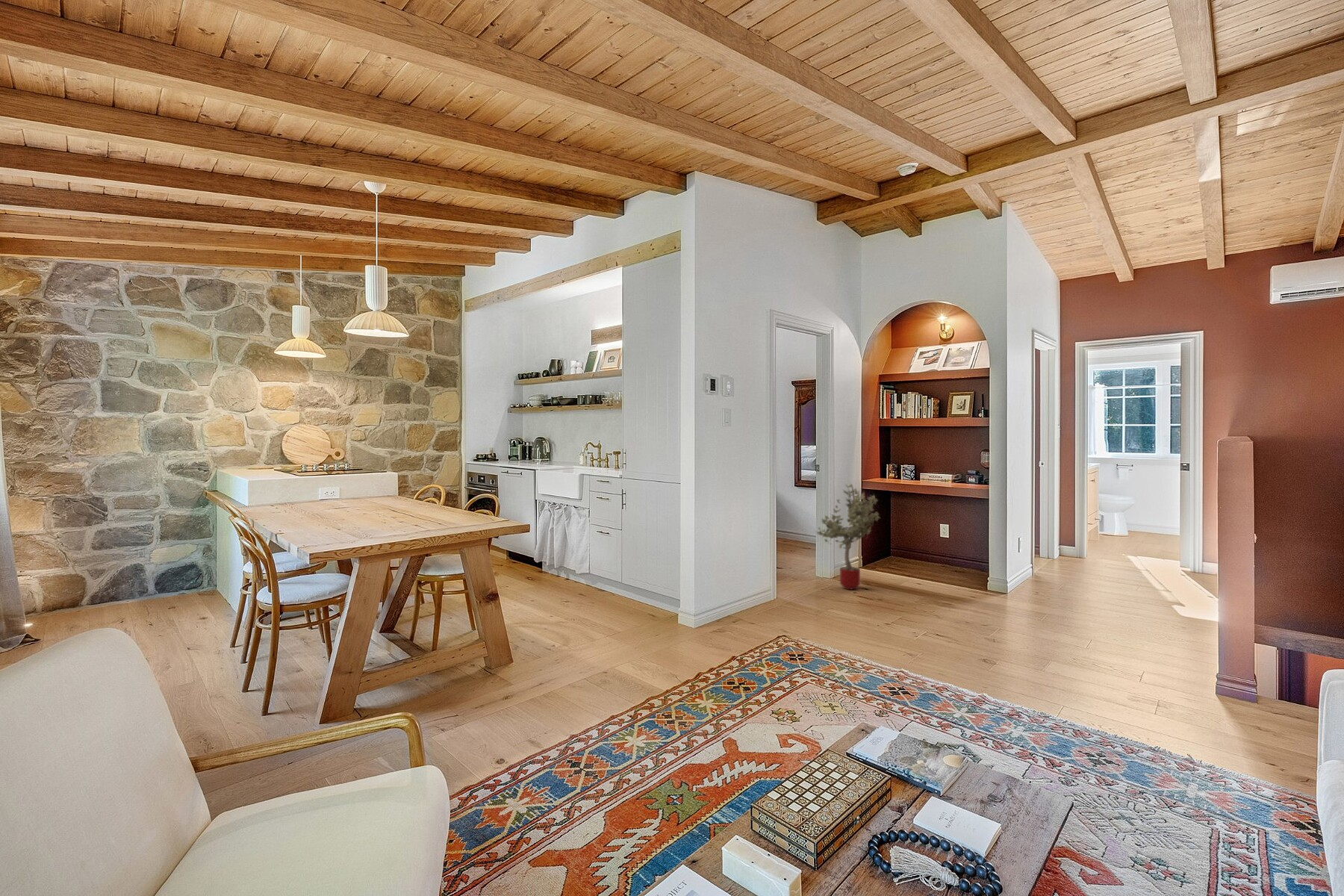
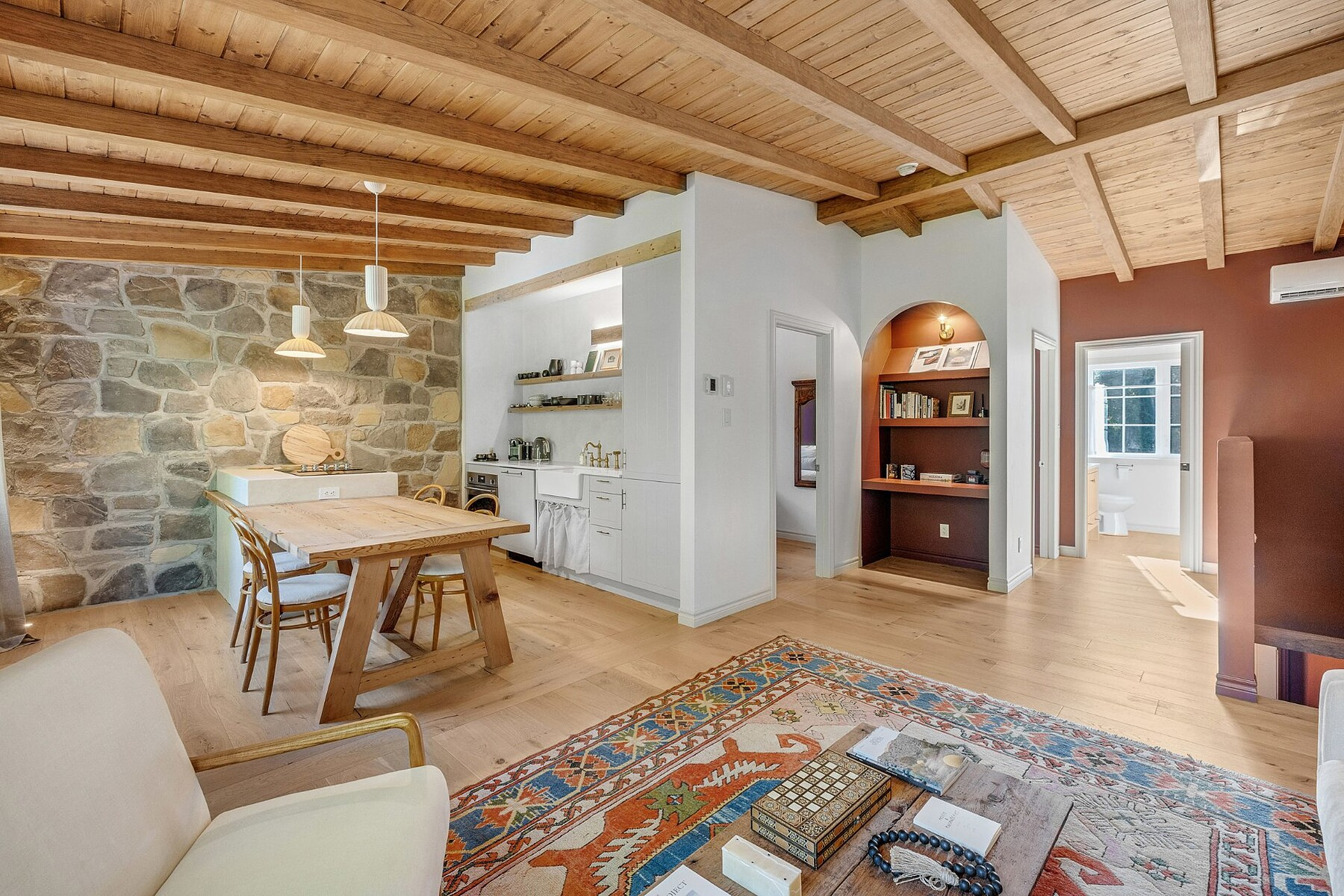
- potted tree [815,483,881,590]
